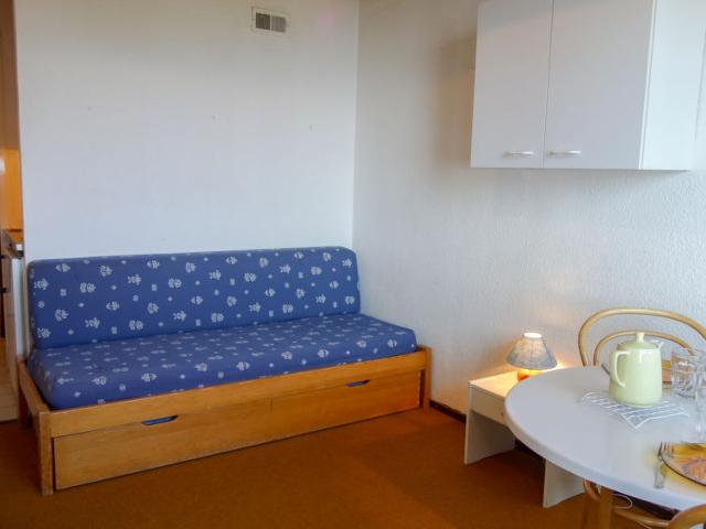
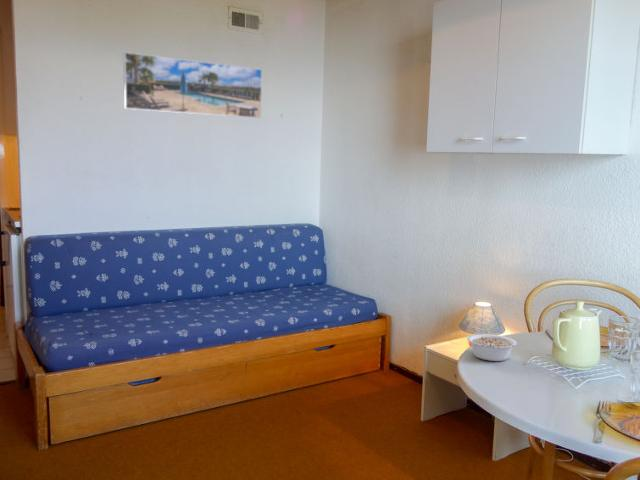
+ legume [466,333,525,362]
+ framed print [122,51,263,119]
